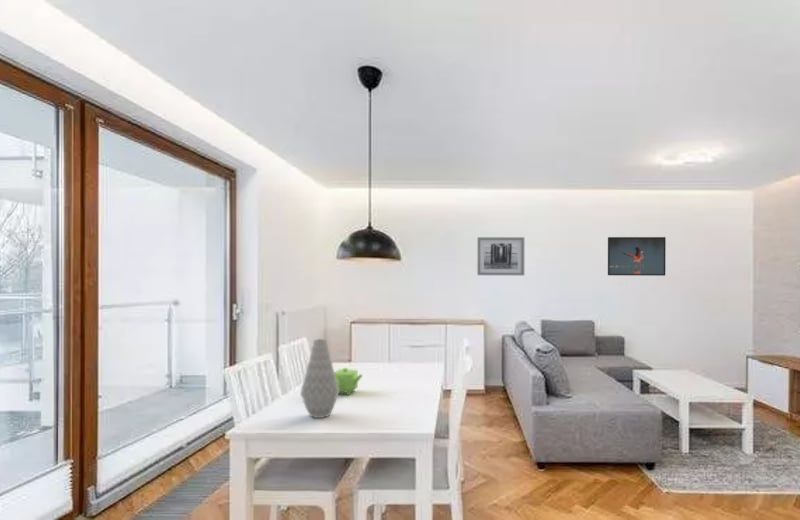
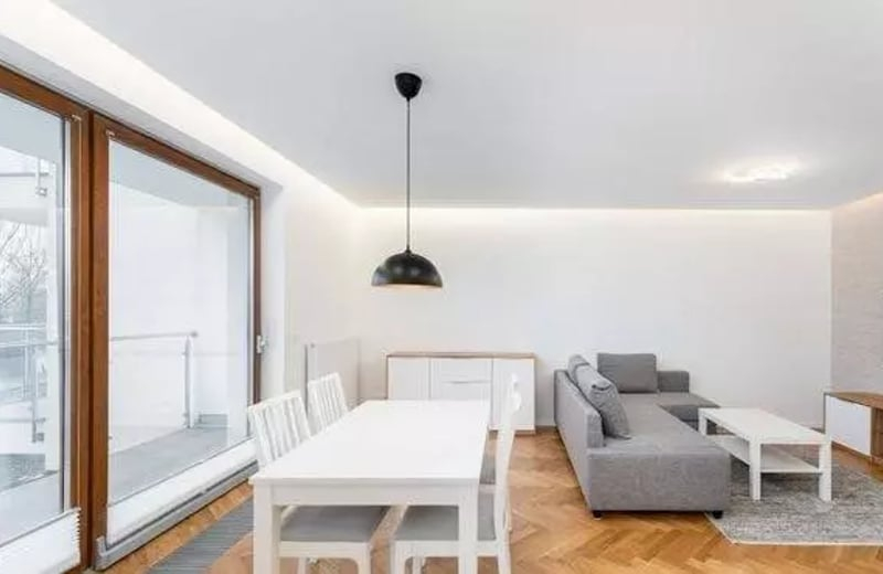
- wall art [476,236,525,276]
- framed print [607,236,667,277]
- teapot [334,367,364,396]
- vase [299,338,339,419]
